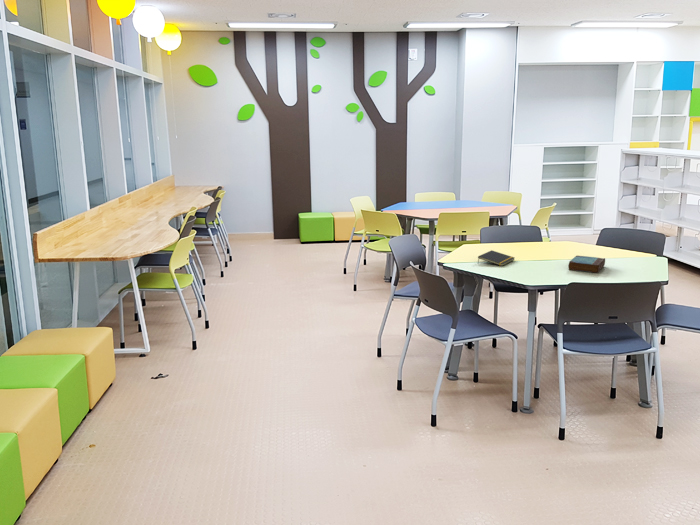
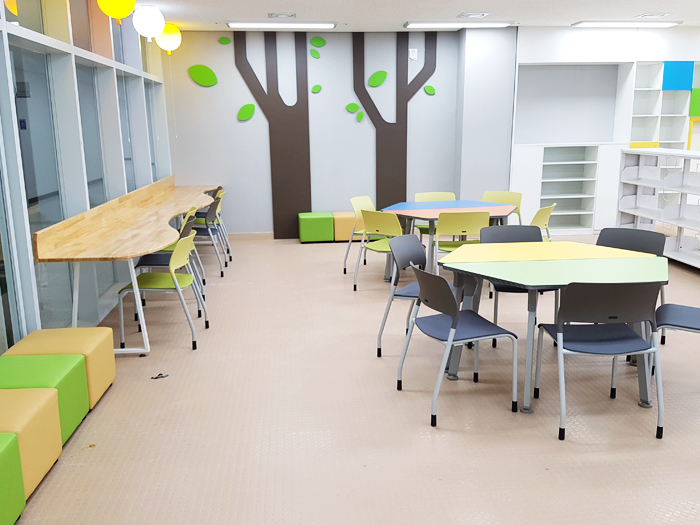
- book [567,255,606,274]
- notepad [477,249,516,267]
